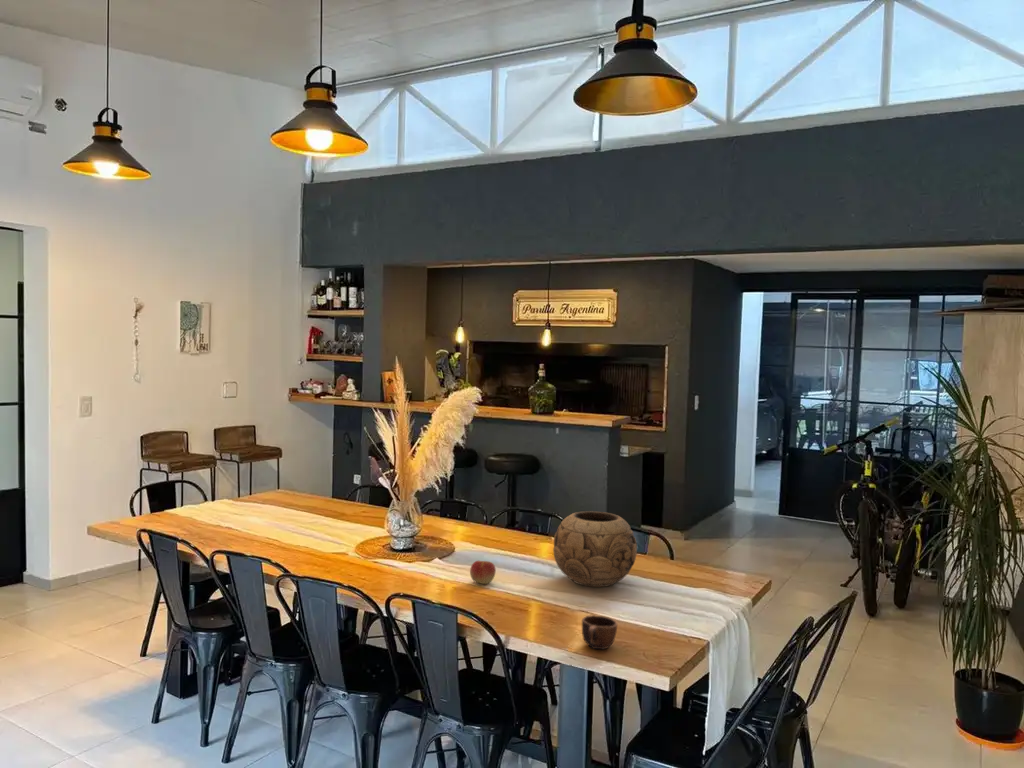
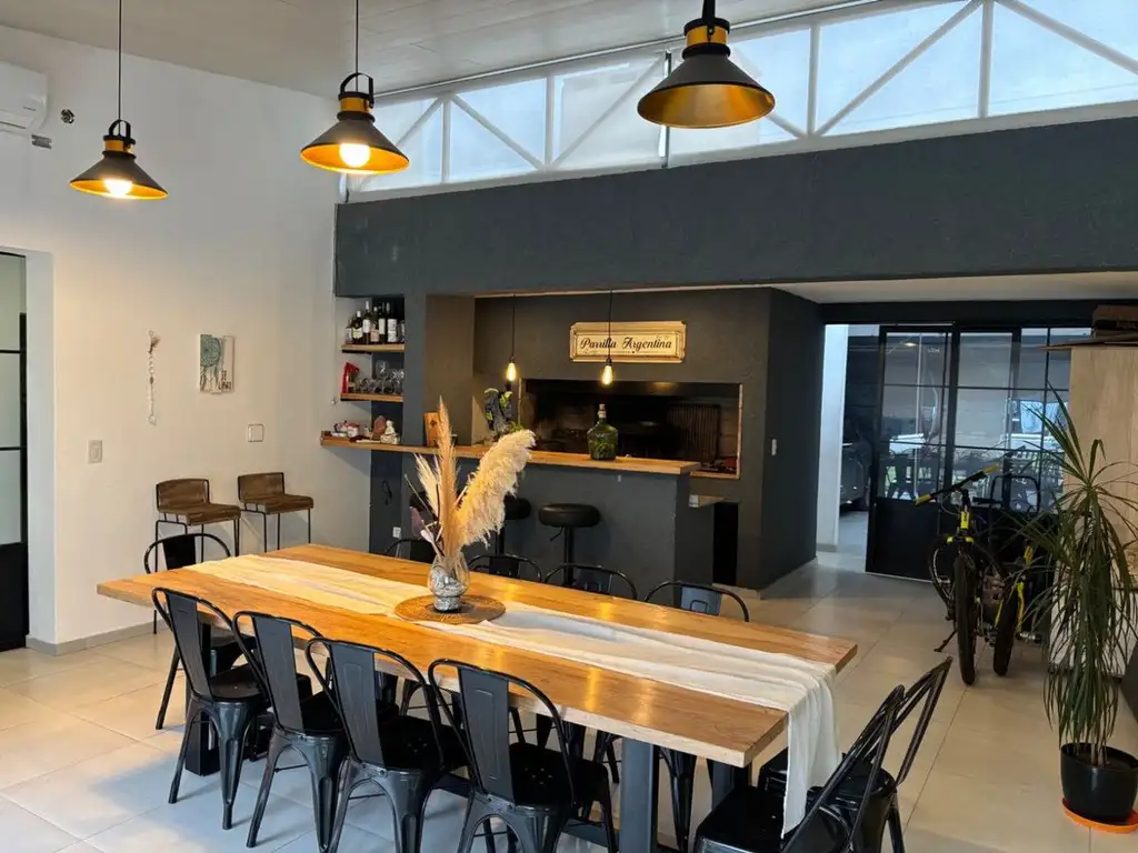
- apple [469,560,497,585]
- mug [581,614,618,650]
- decorative bowl [552,510,638,588]
